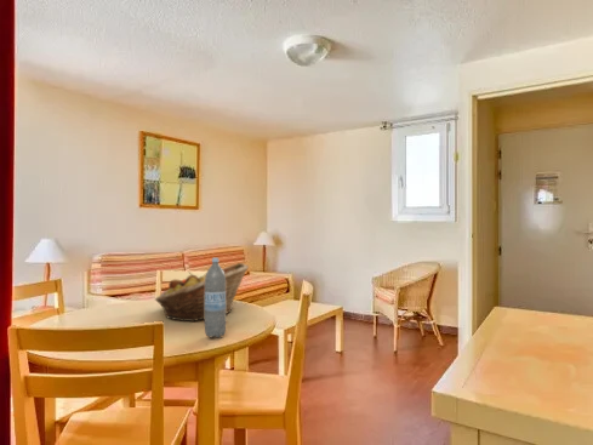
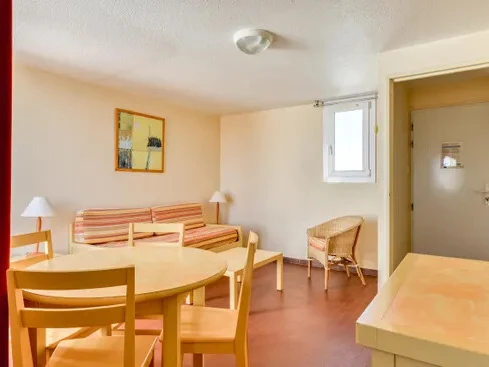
- fruit basket [154,262,250,323]
- water bottle [204,257,227,338]
